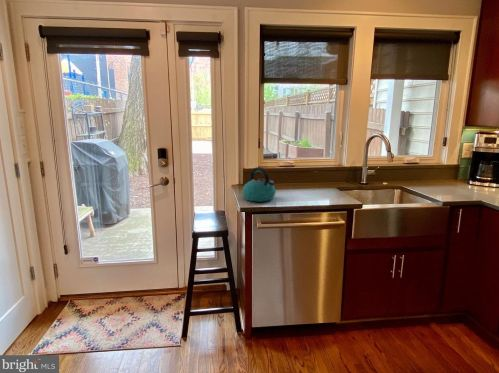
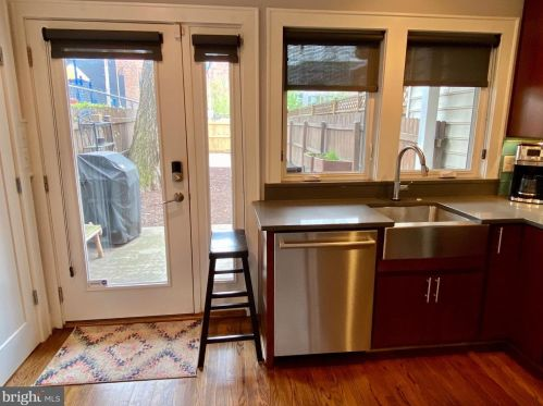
- kettle [242,166,277,203]
